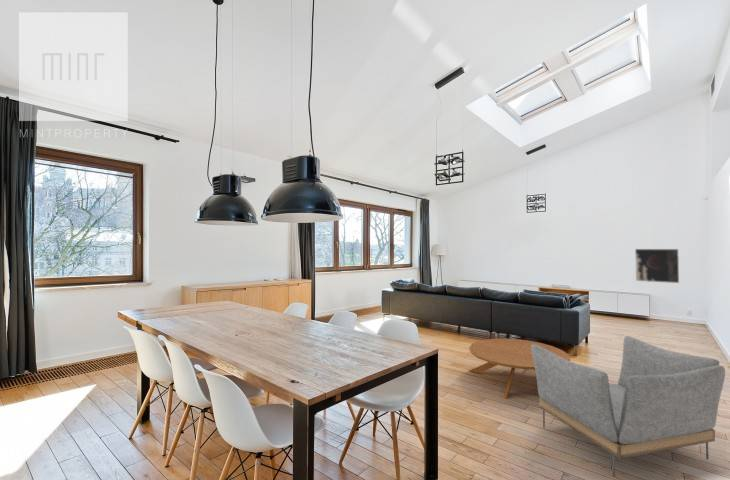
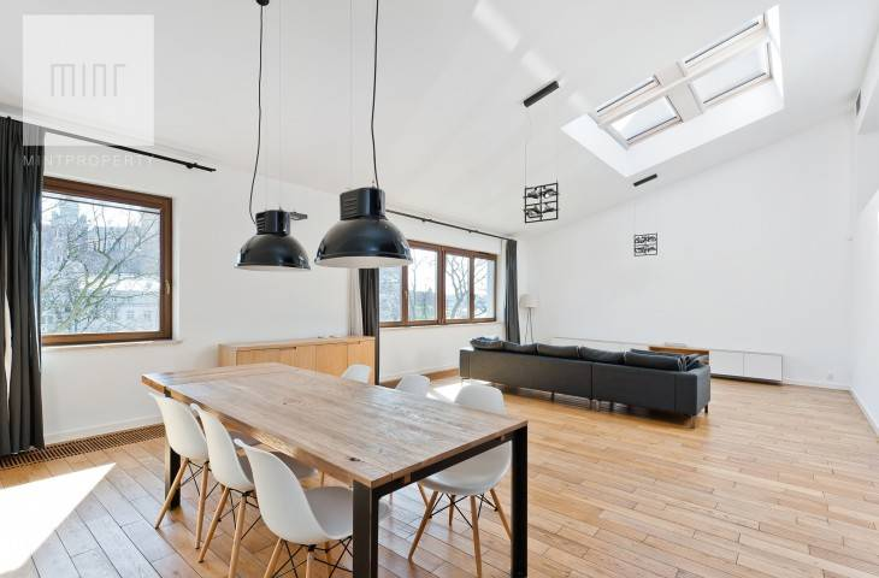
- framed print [634,248,680,284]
- coffee table [468,337,571,400]
- armchair [531,335,726,478]
